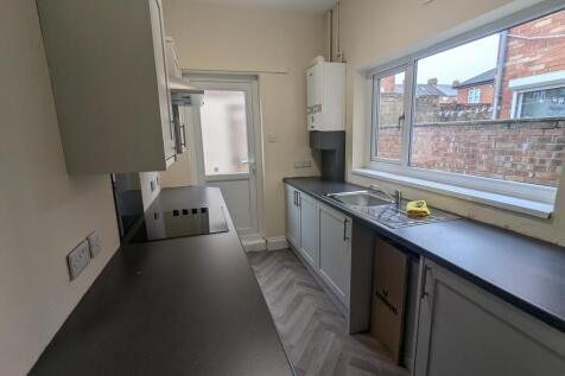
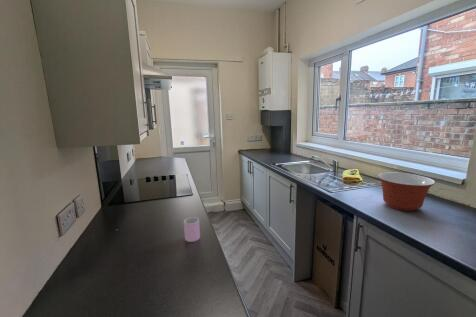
+ mixing bowl [377,172,436,212]
+ cup [183,216,201,243]
